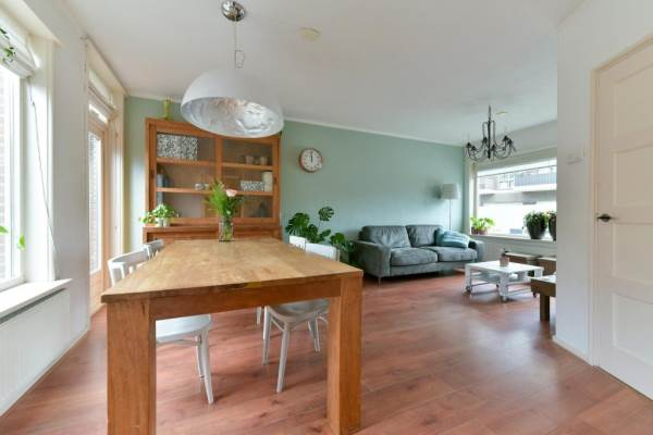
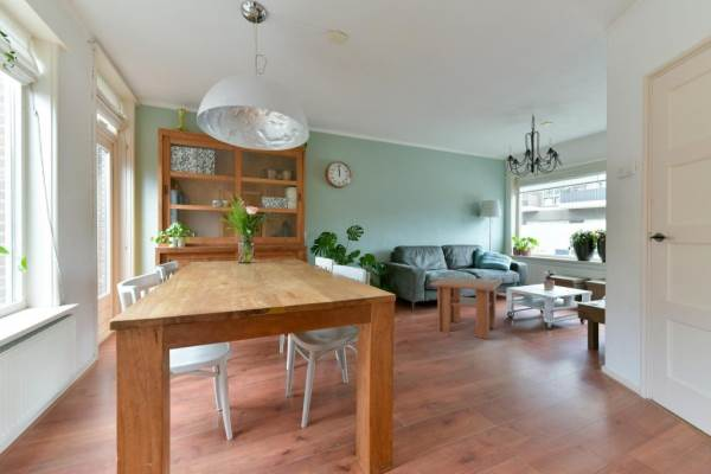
+ coffee table [429,275,504,341]
